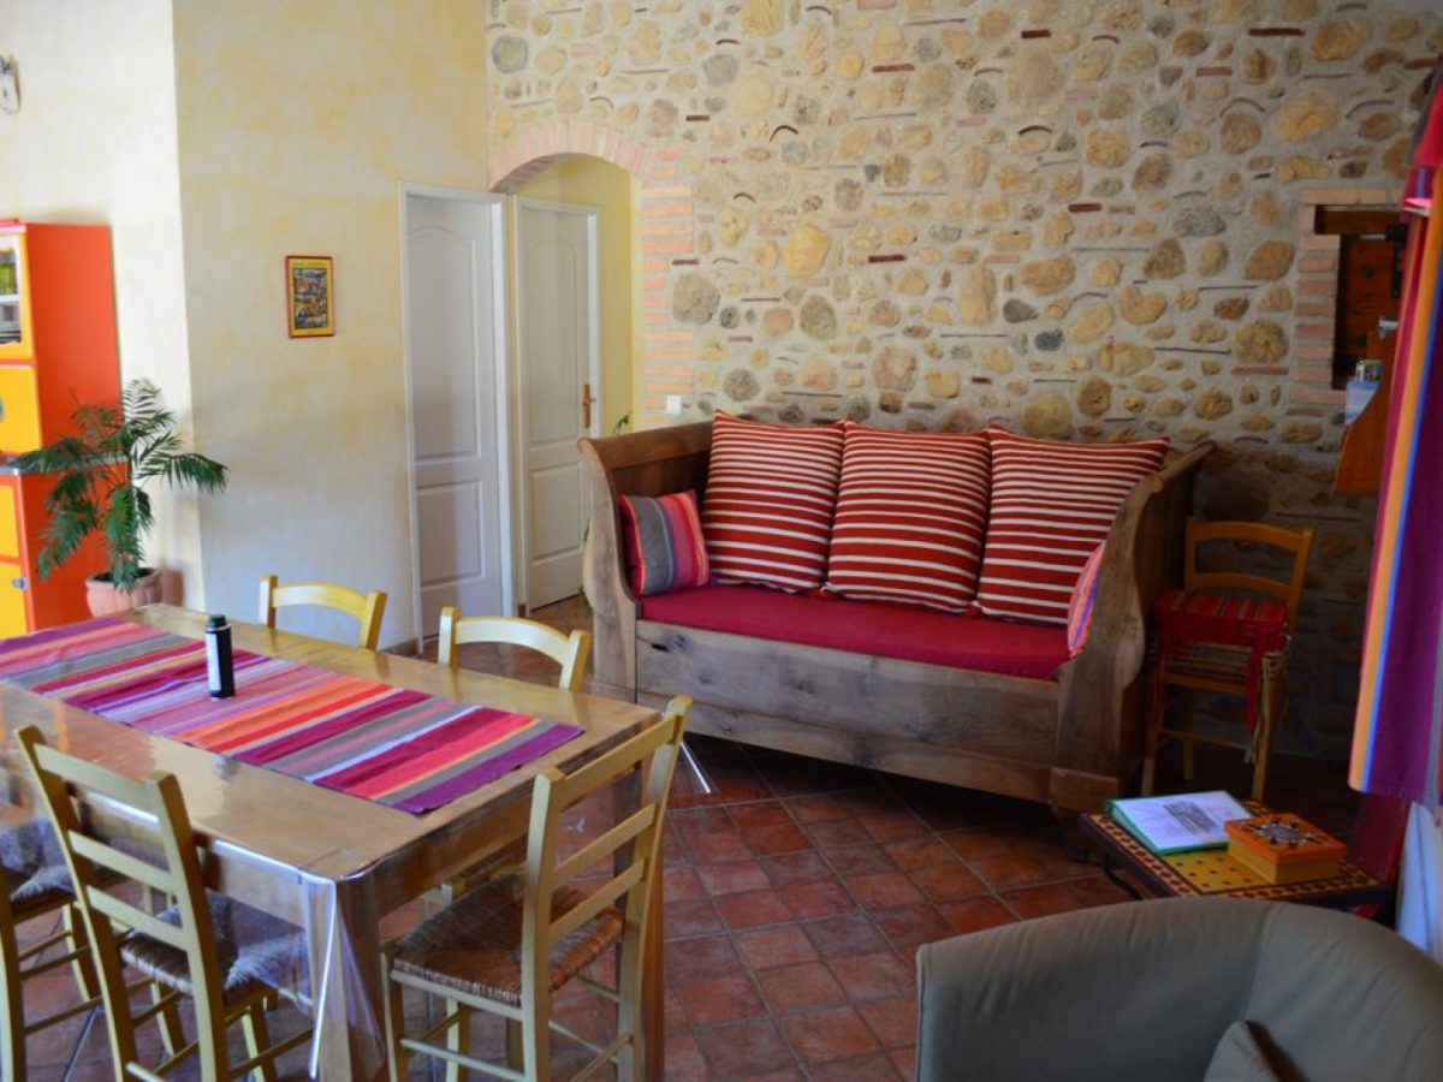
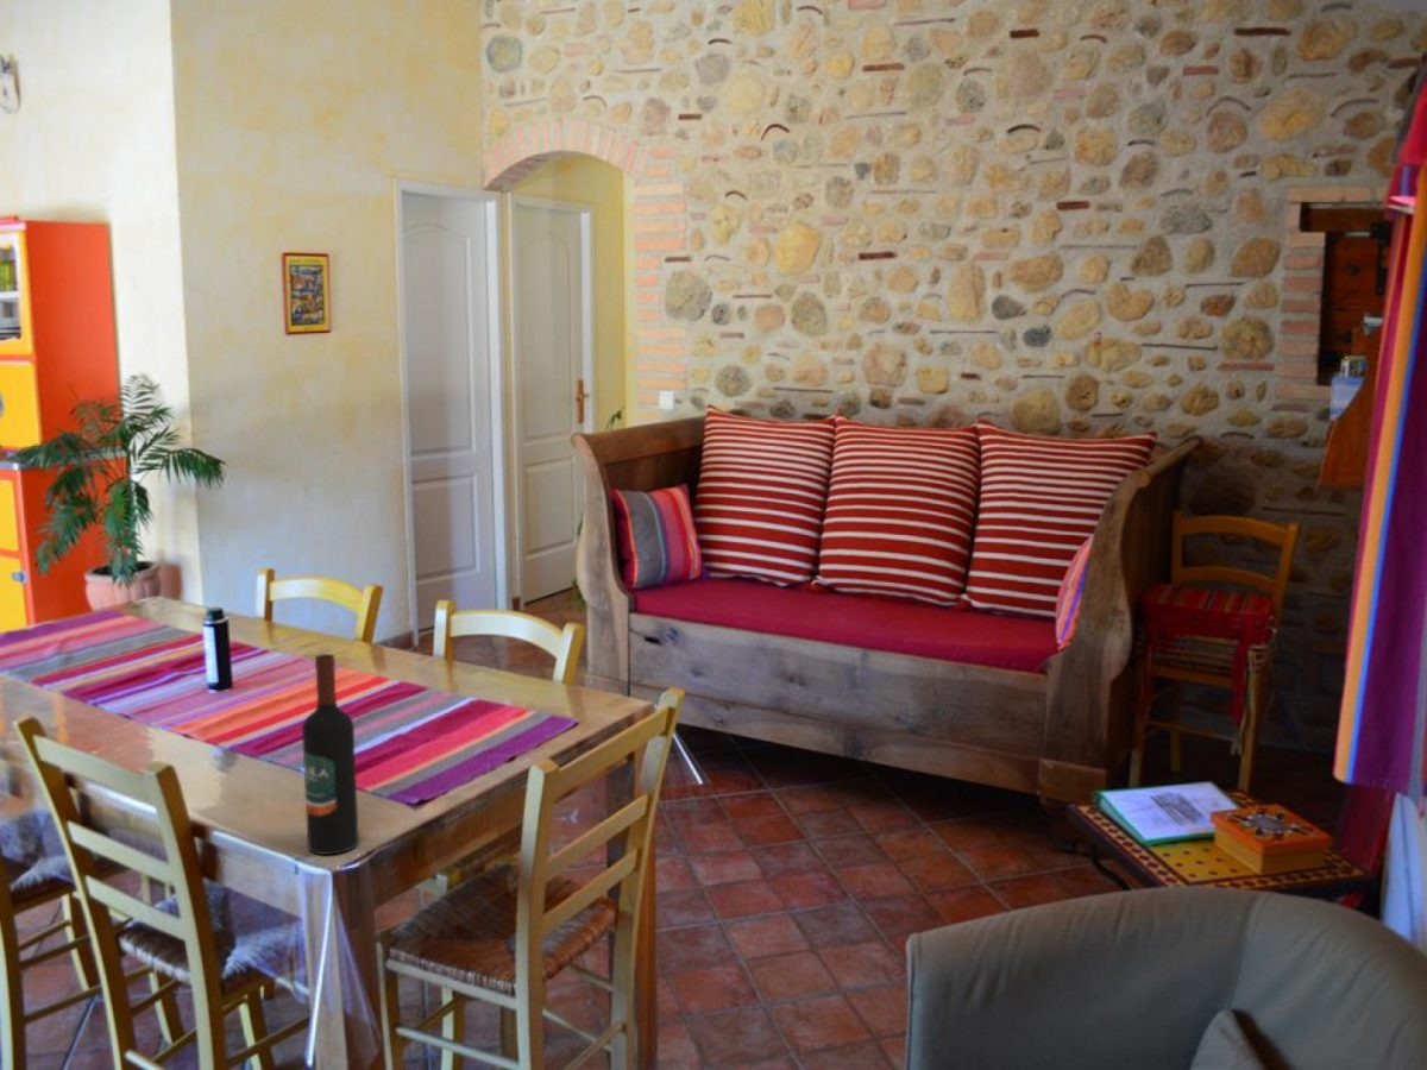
+ wine bottle [301,653,360,856]
